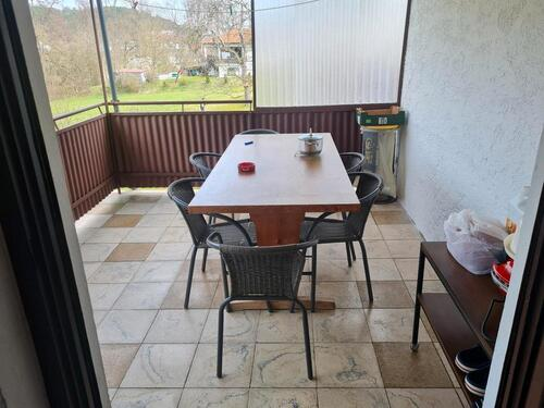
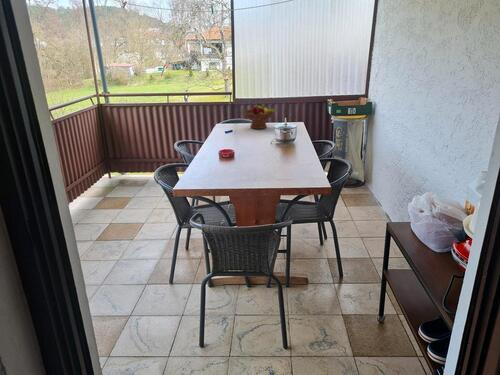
+ fruit bowl [241,103,276,130]
